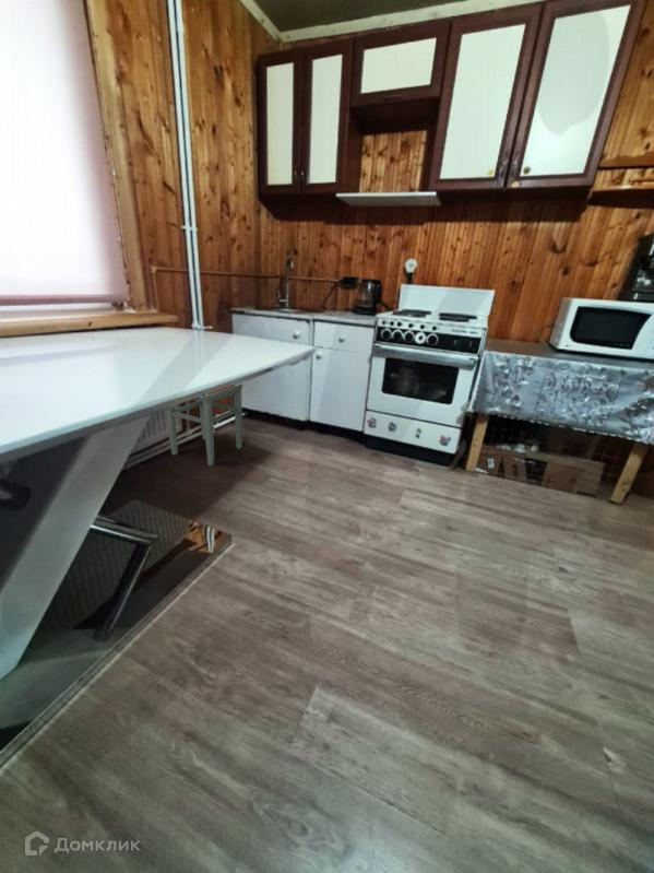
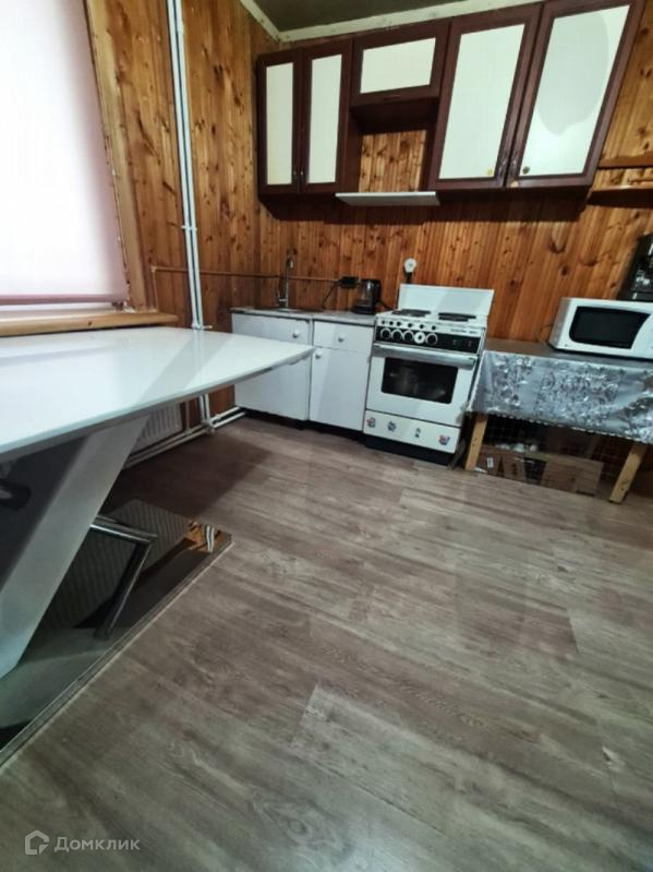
- stool [165,382,243,467]
